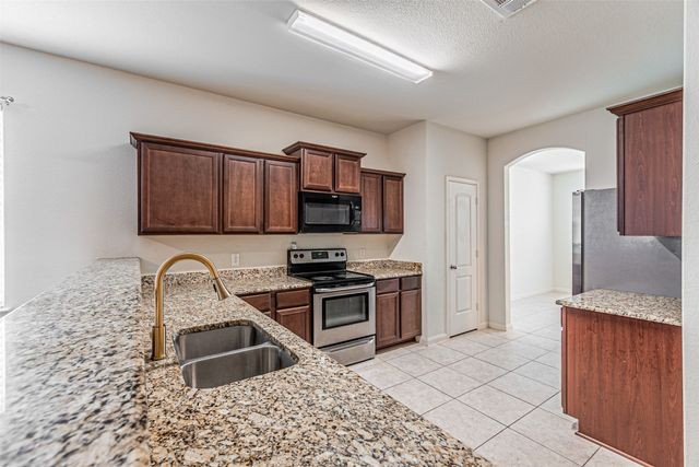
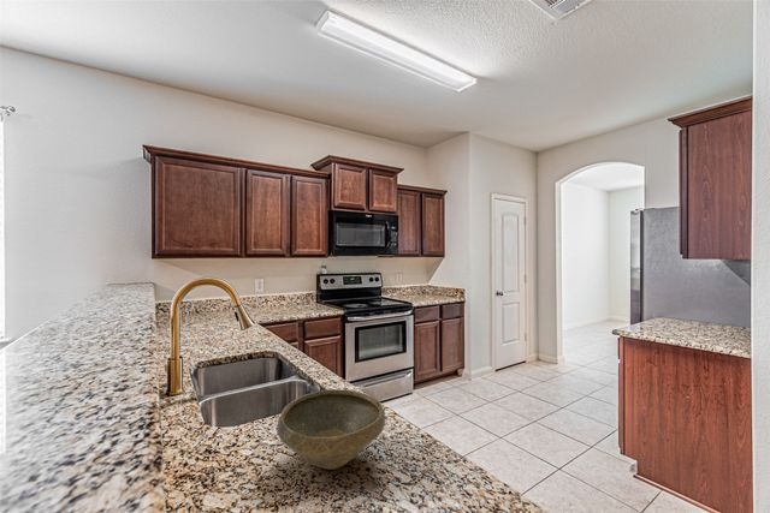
+ bowl [276,388,386,471]
